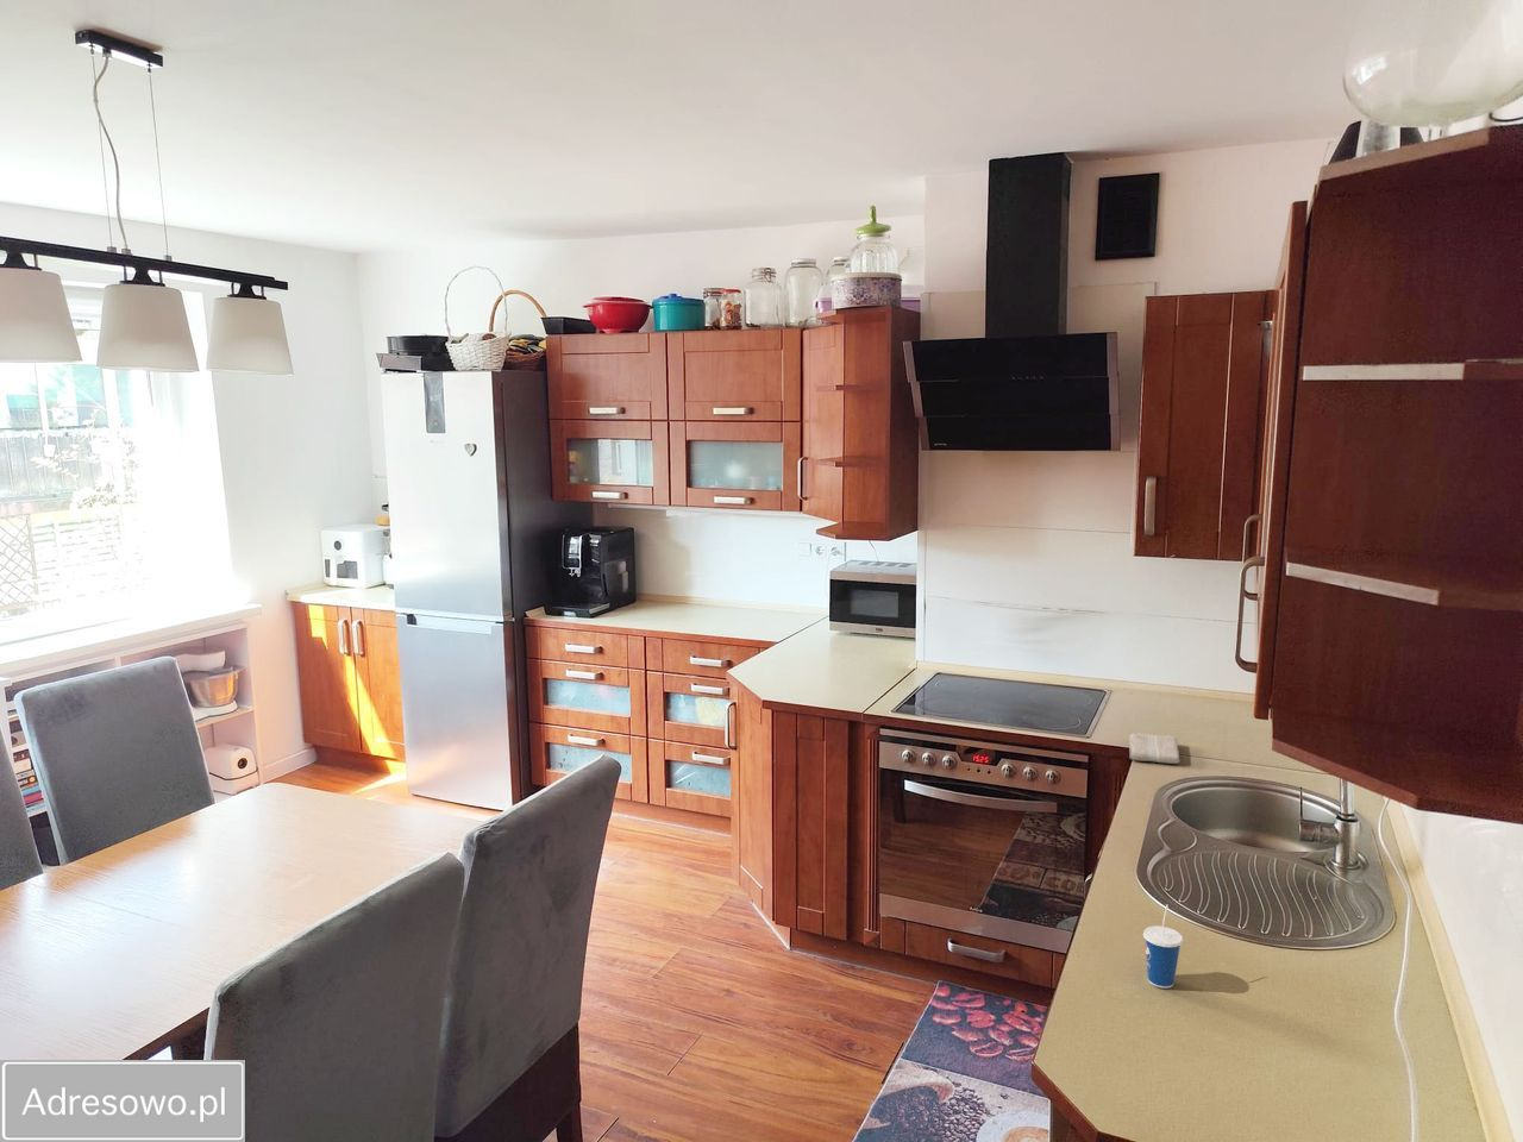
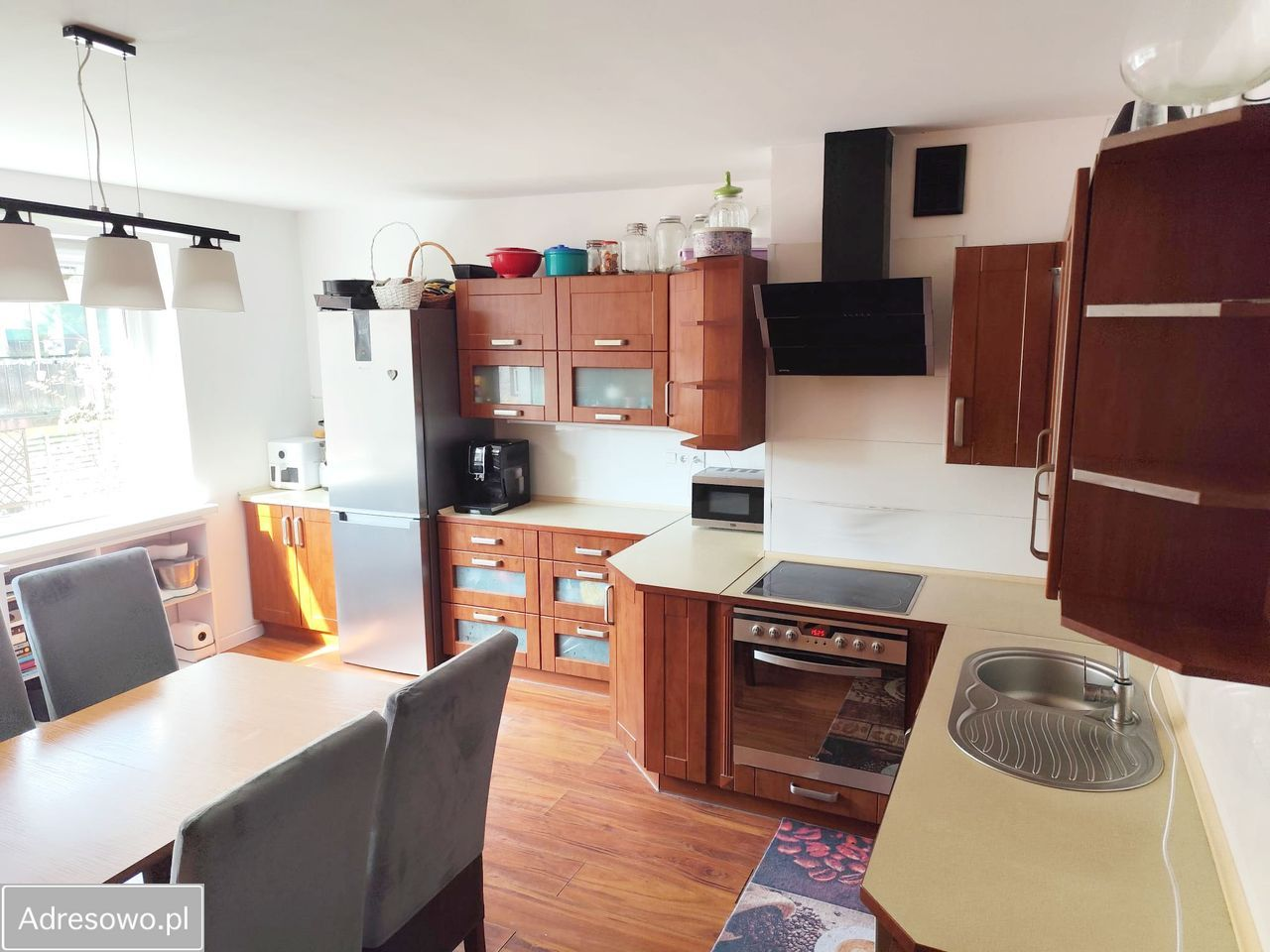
- cup [1143,904,1184,990]
- washcloth [1128,732,1181,765]
